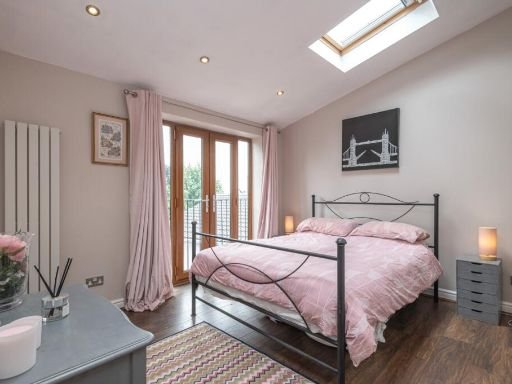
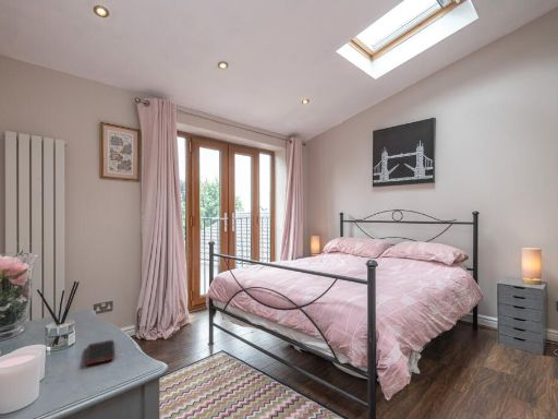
+ cell phone [85,339,116,367]
